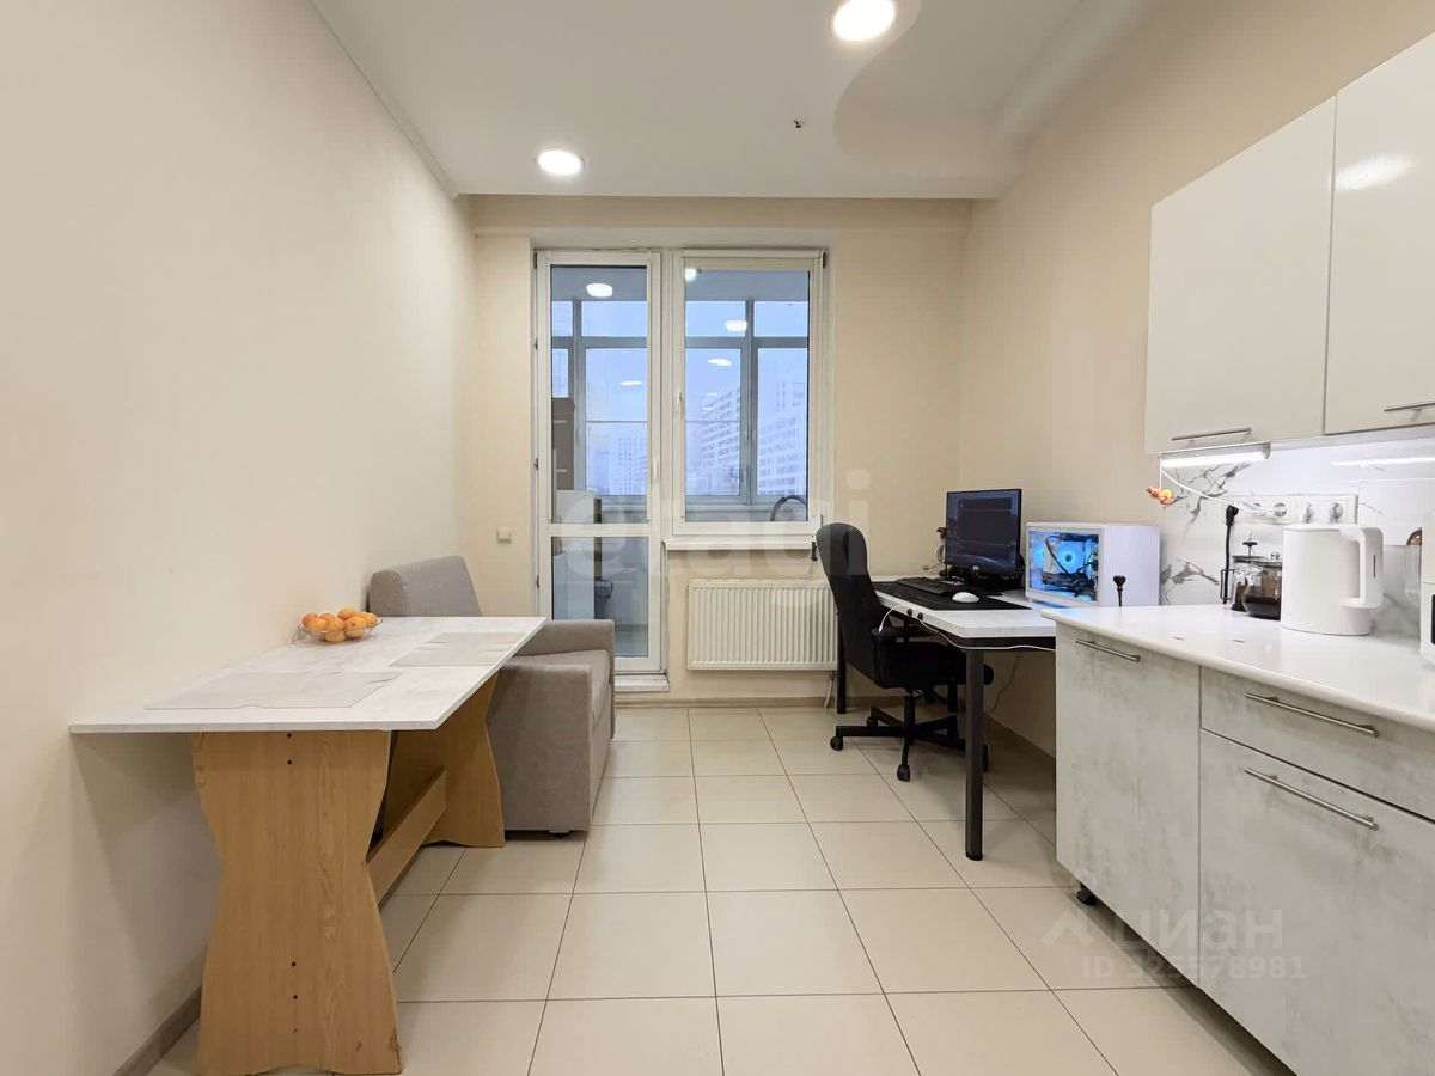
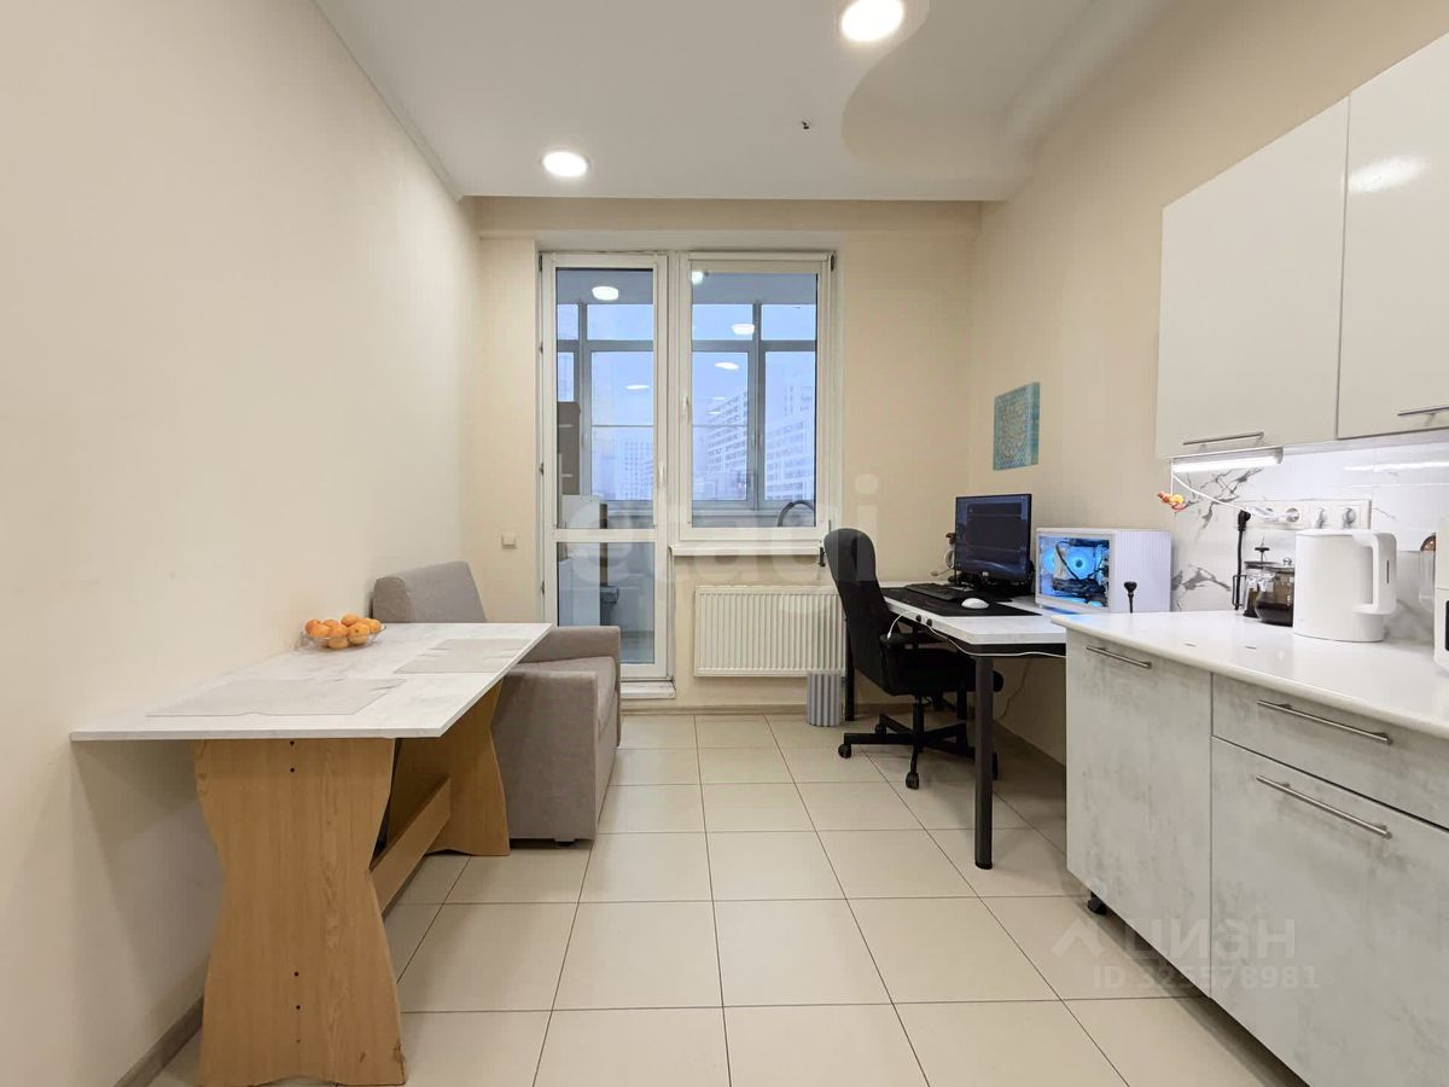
+ wastebasket [805,669,843,727]
+ wall art [991,380,1041,472]
